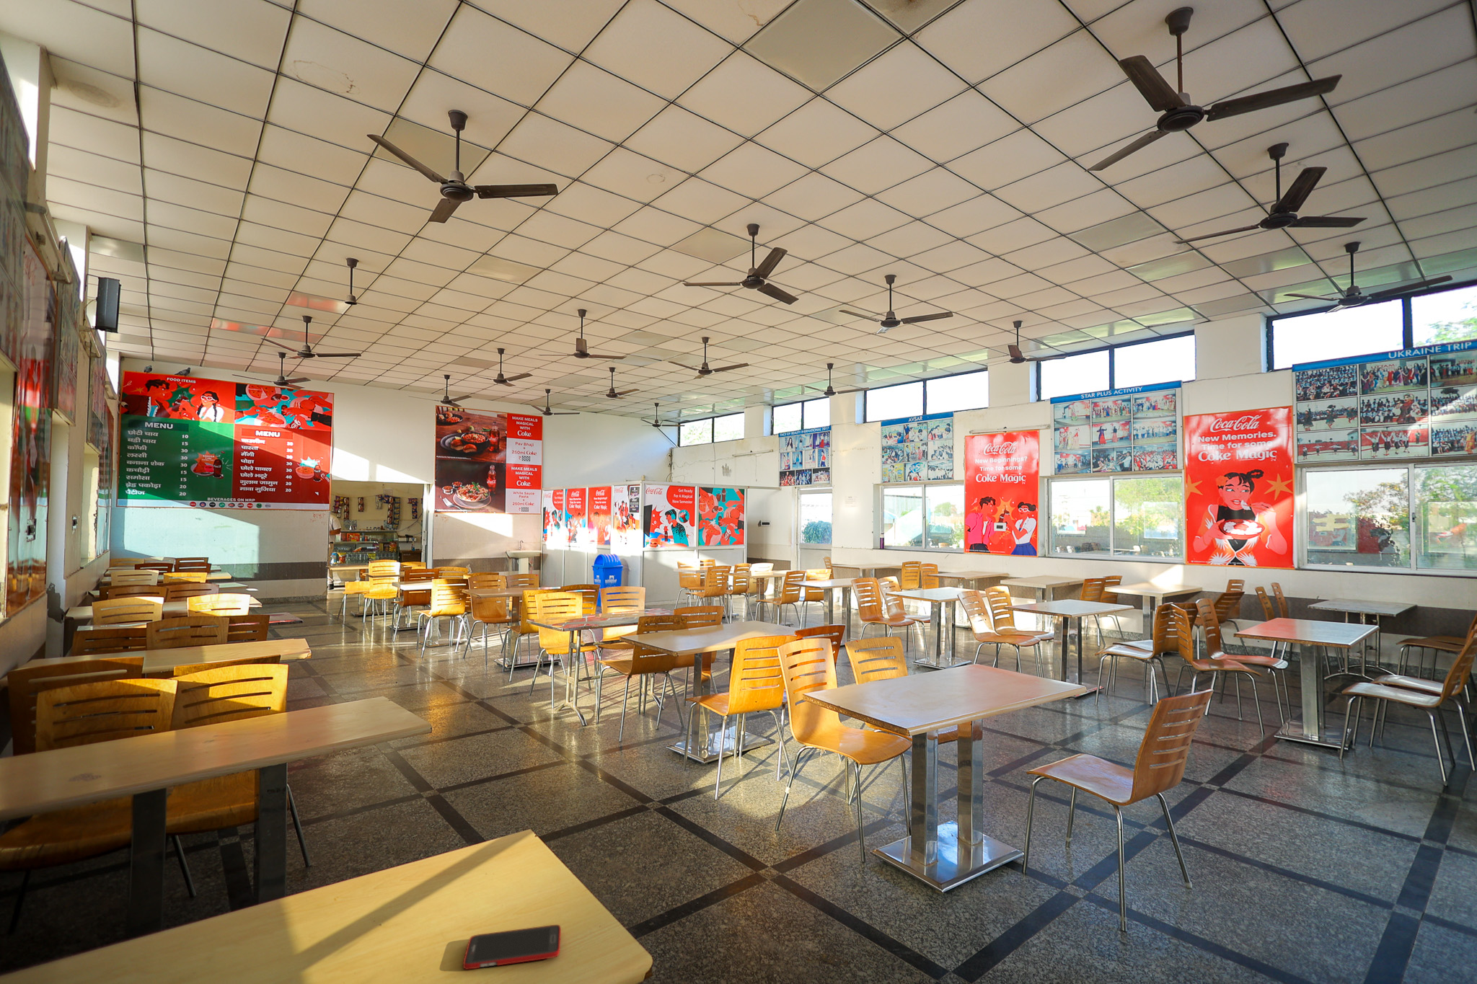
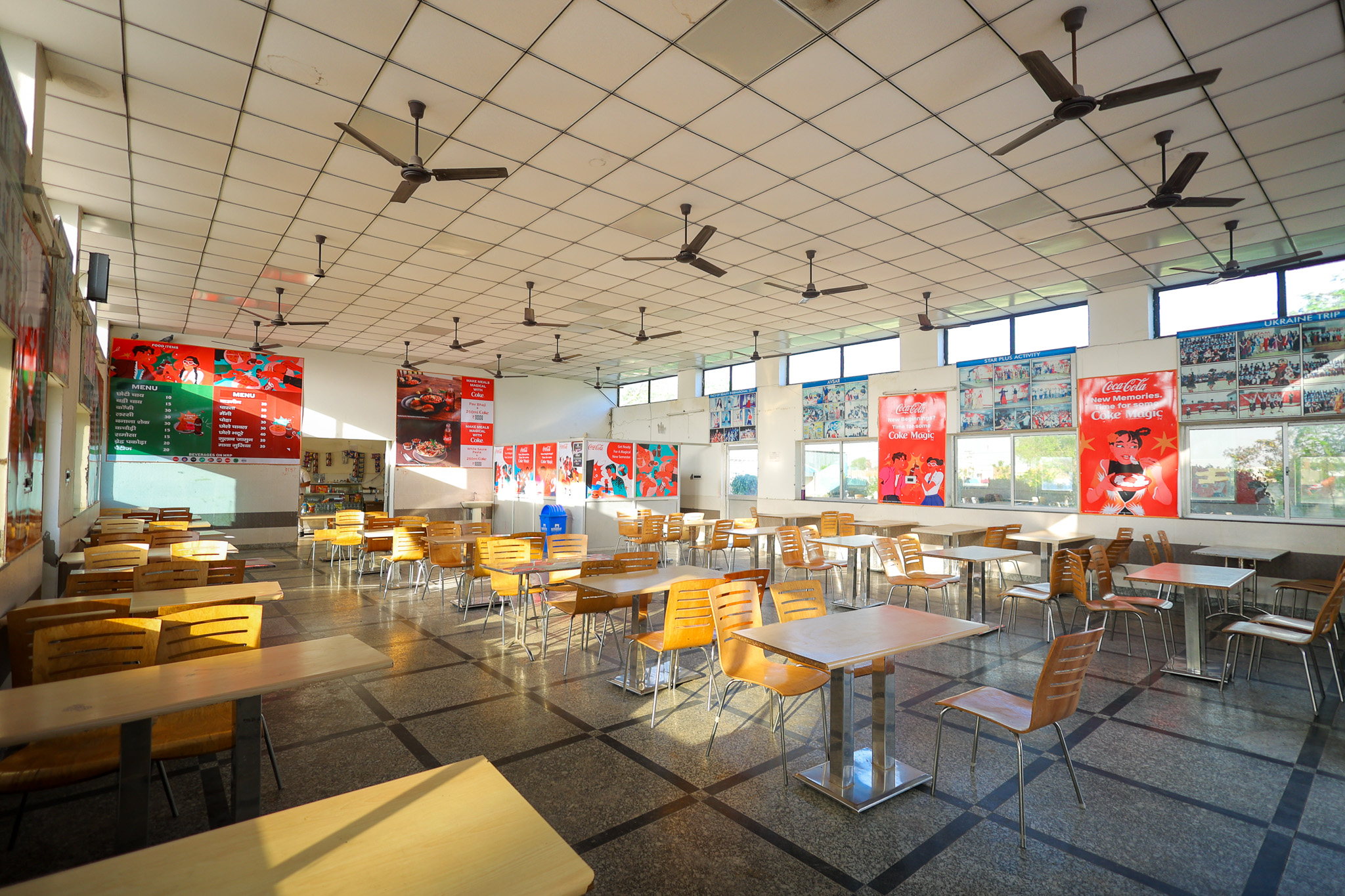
- cell phone [462,925,562,971]
